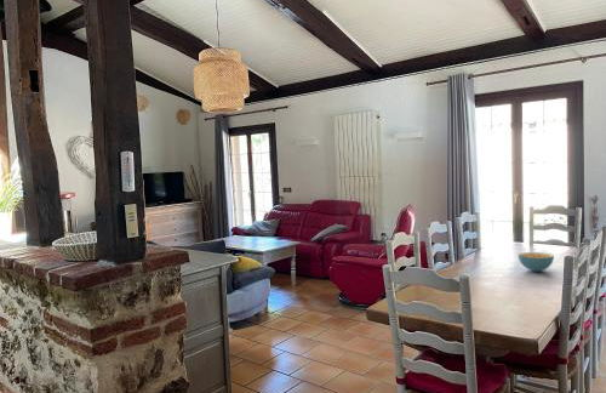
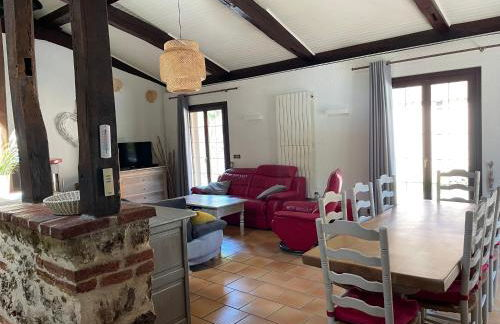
- cereal bowl [518,251,555,273]
